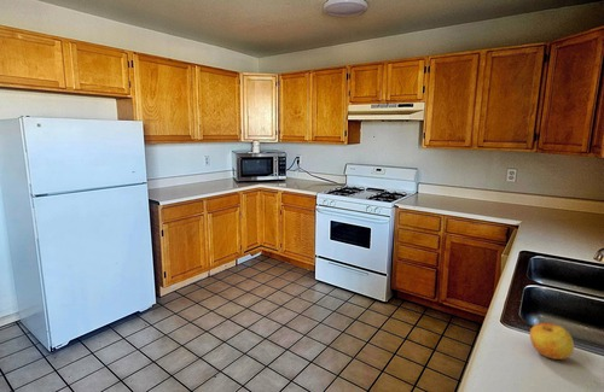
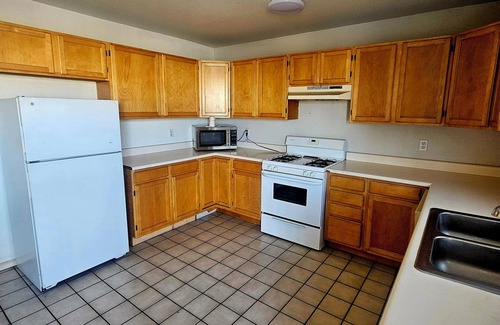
- apple [529,322,575,361]
